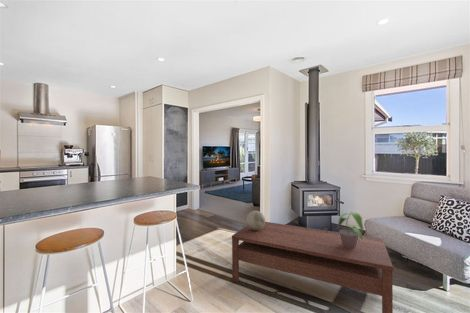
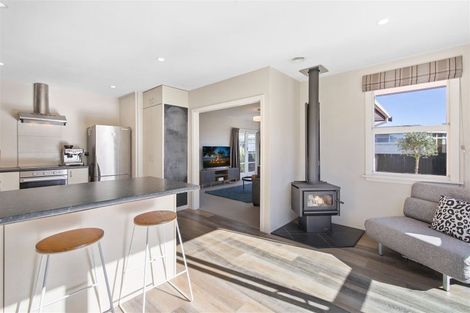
- potted plant [337,210,364,248]
- coffee table [231,221,394,313]
- decorative sphere [245,210,266,230]
